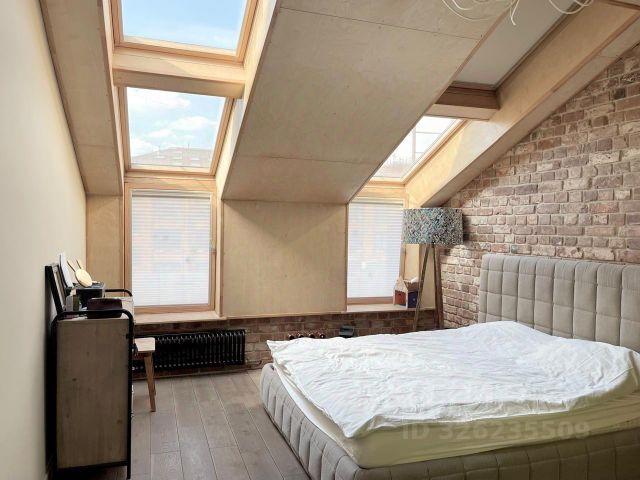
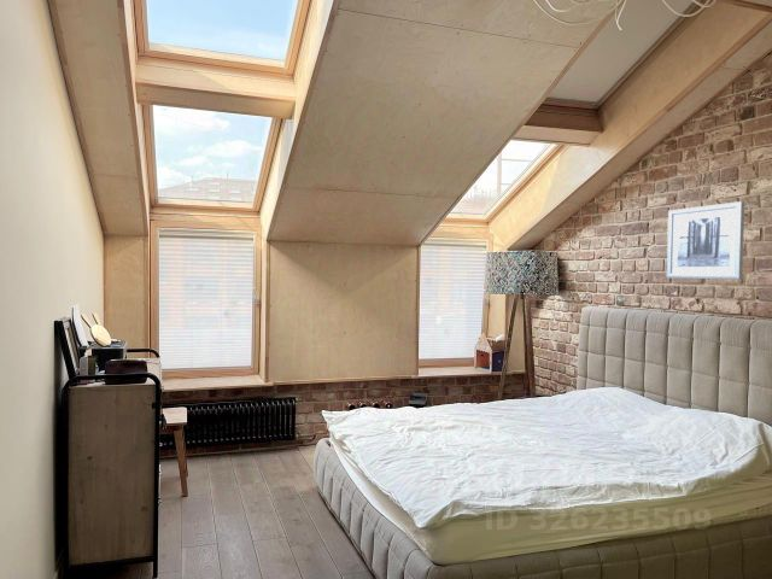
+ wall art [666,200,745,281]
